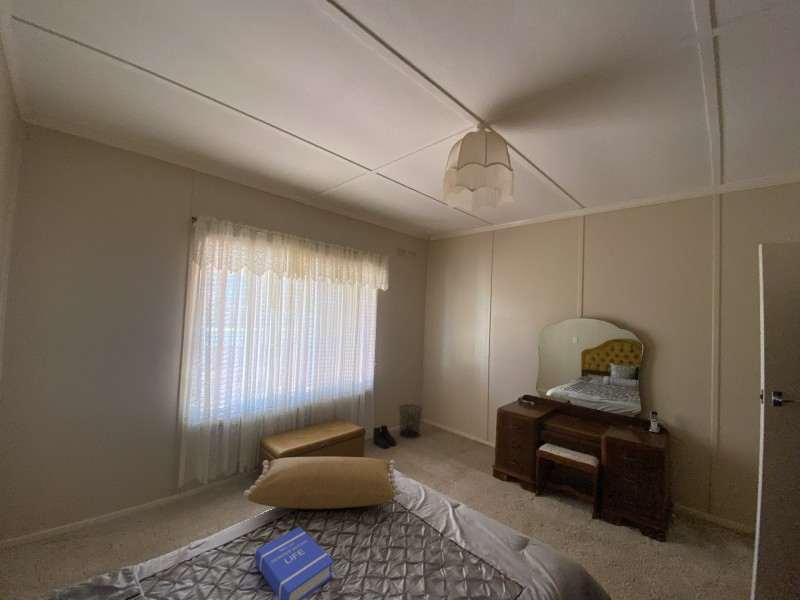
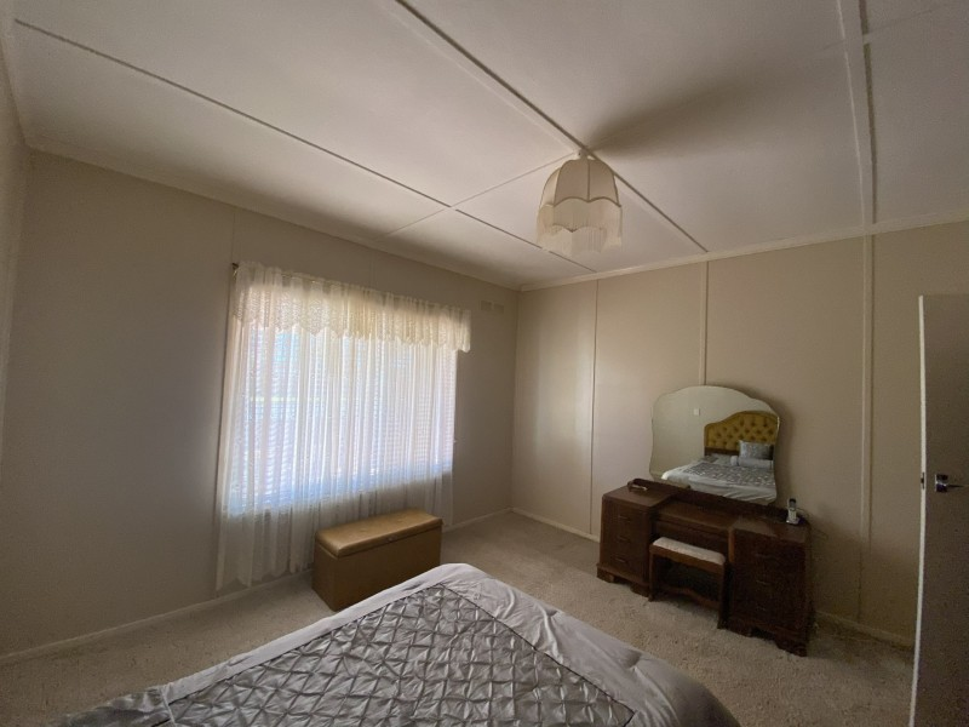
- pillow [242,456,402,510]
- book [254,526,335,600]
- boots [372,424,397,449]
- waste bin [397,403,424,440]
